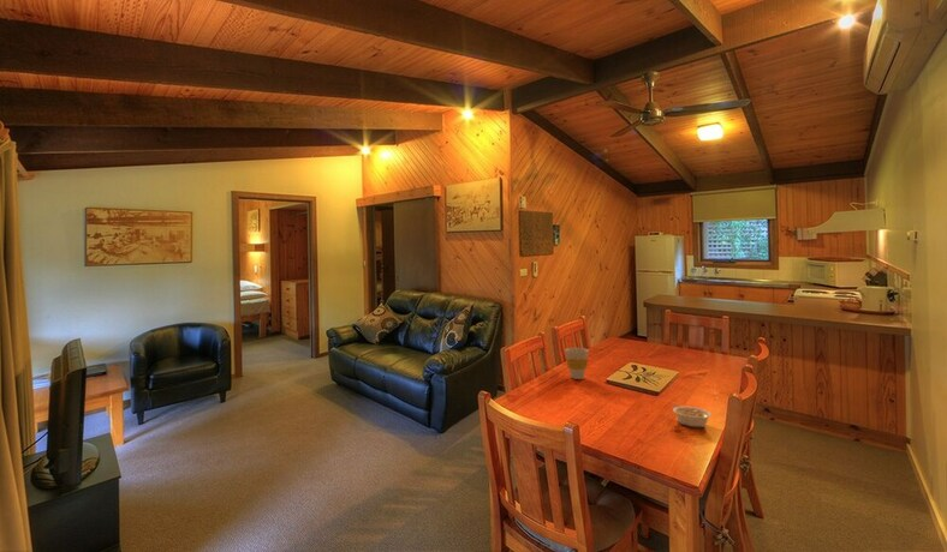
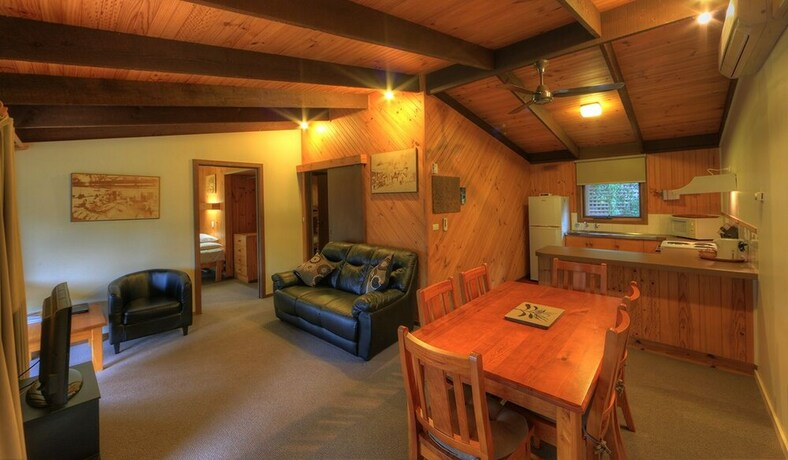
- legume [671,401,713,428]
- cup [564,347,590,380]
